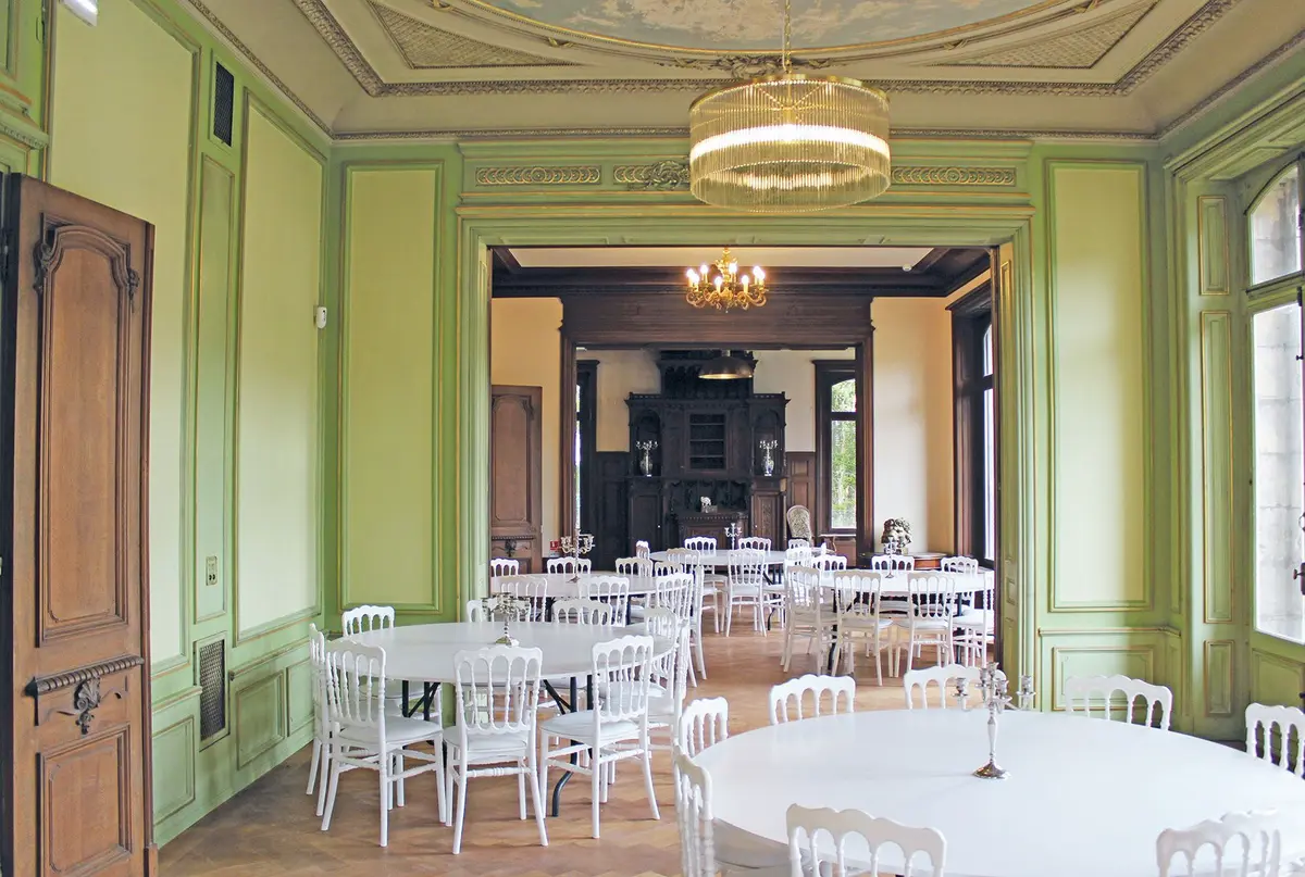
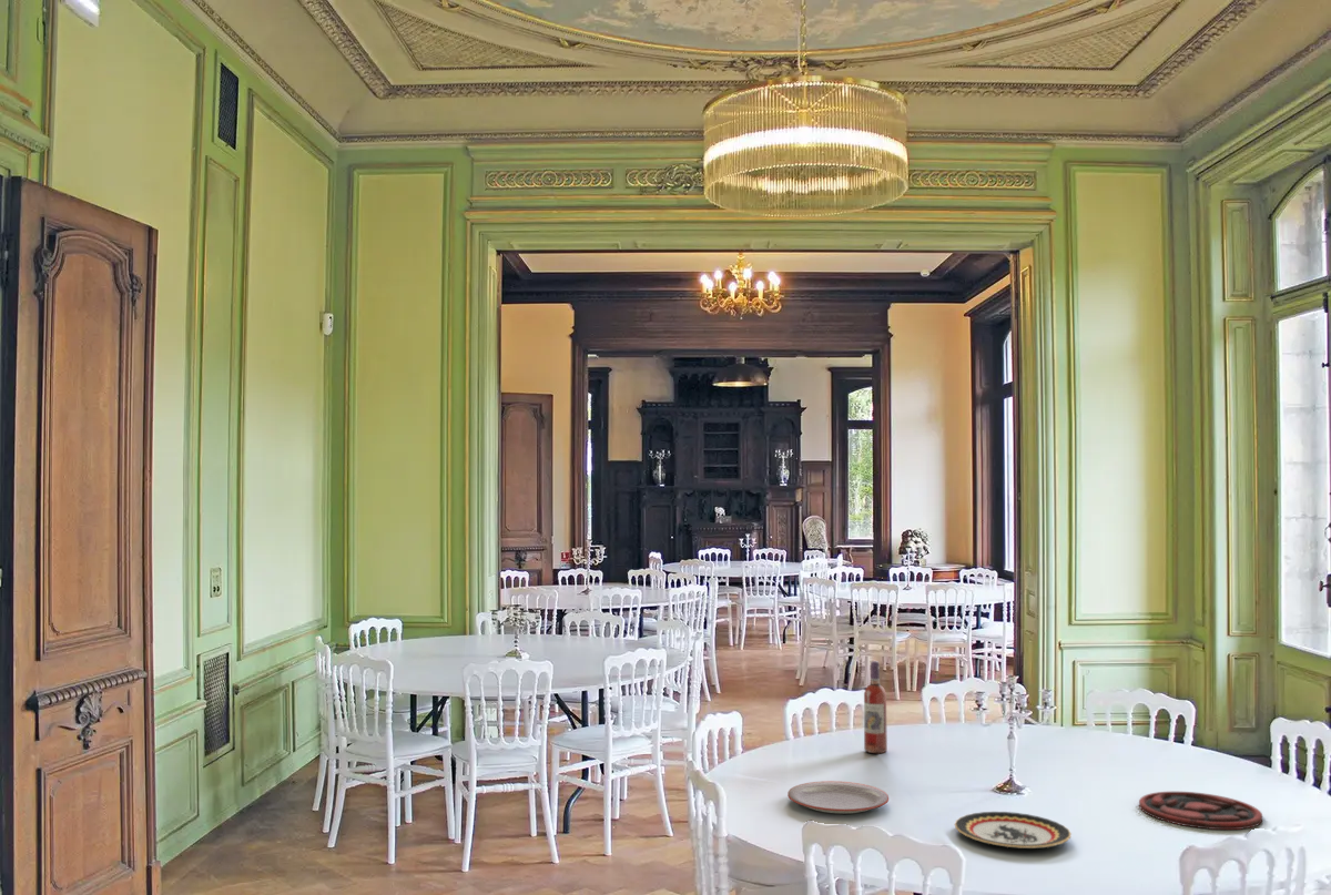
+ plate [1138,791,1263,831]
+ wine bottle [863,660,888,754]
+ plate [954,811,1073,850]
+ plate [786,780,890,815]
